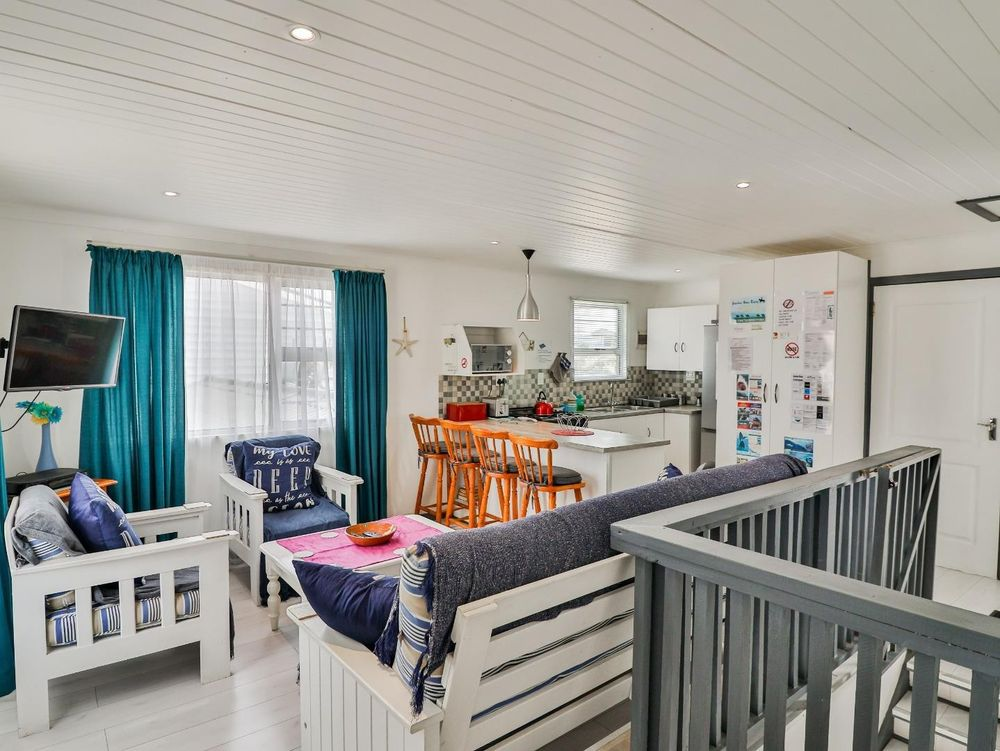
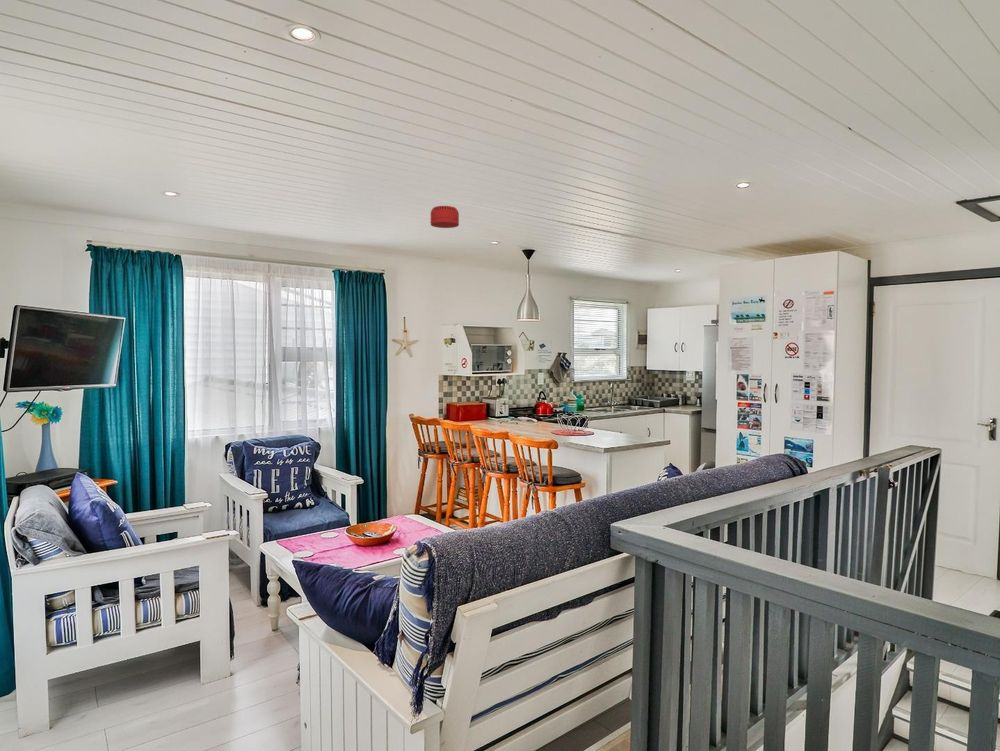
+ smoke detector [429,205,460,229]
